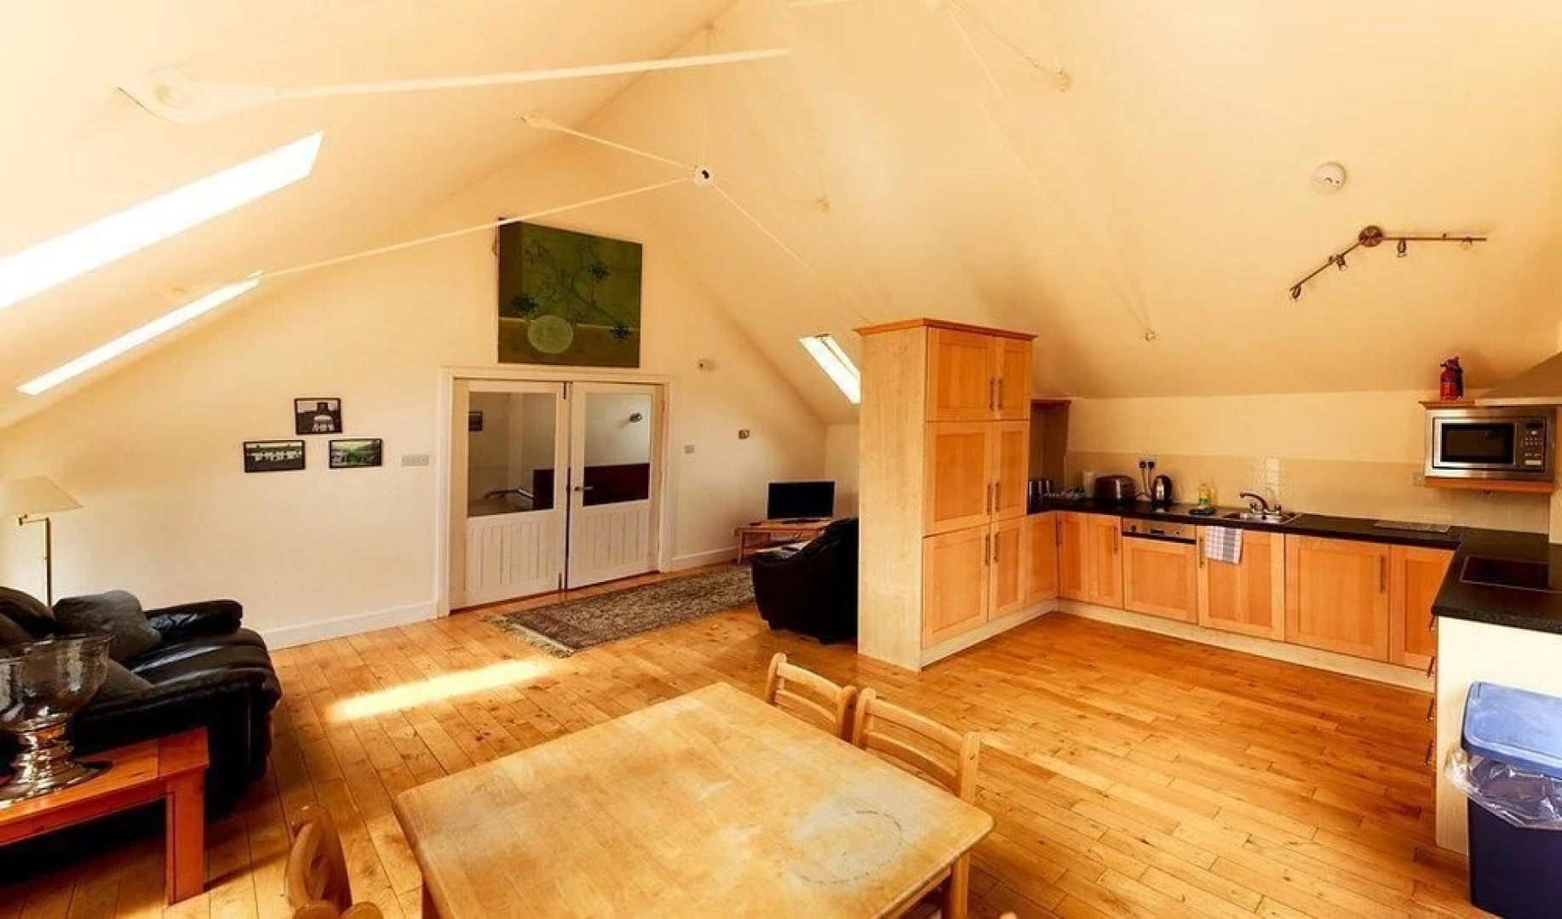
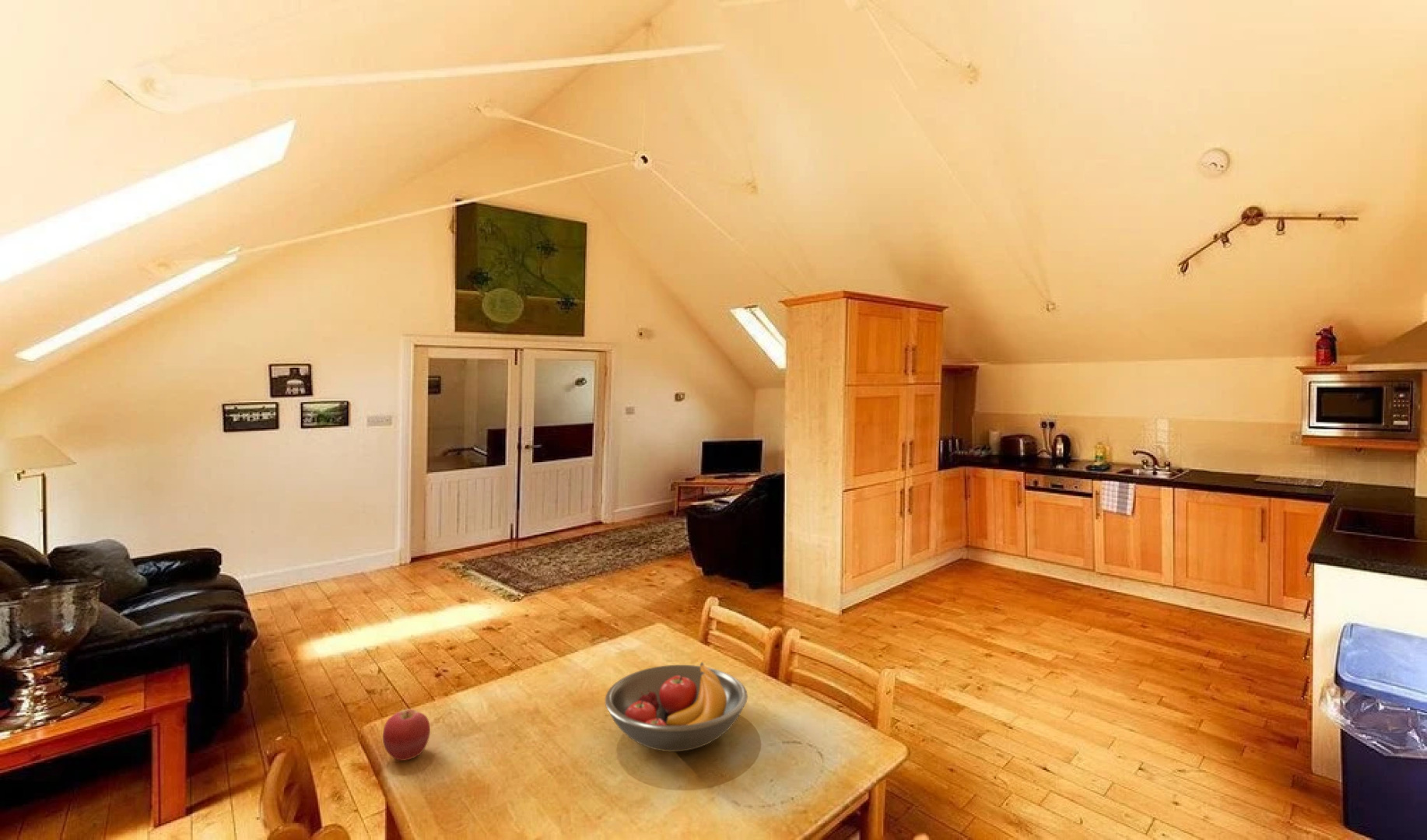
+ apple [382,708,431,761]
+ fruit bowl [605,662,749,752]
